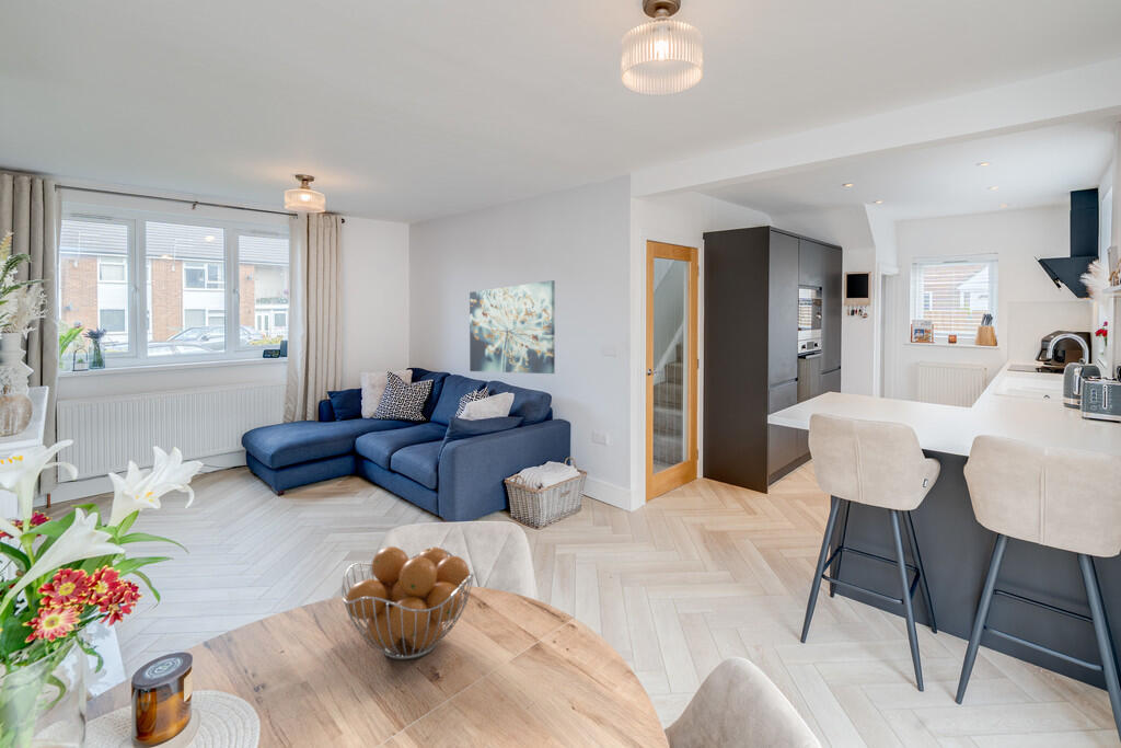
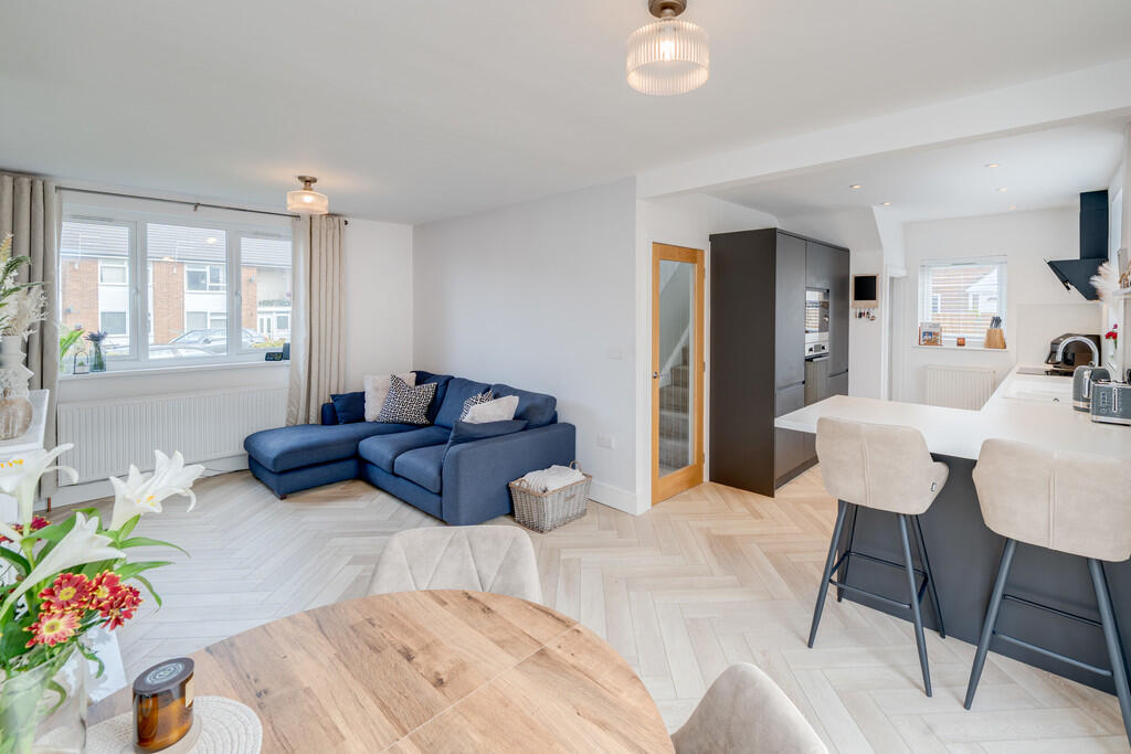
- fruit basket [340,545,475,660]
- wall art [469,279,556,375]
